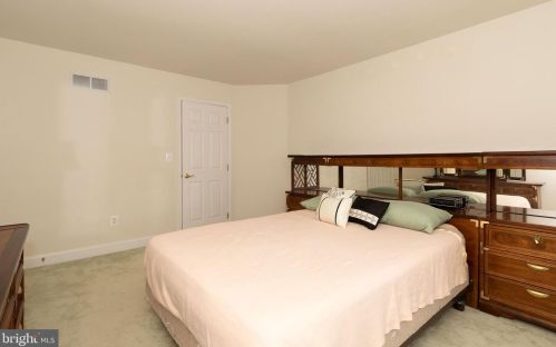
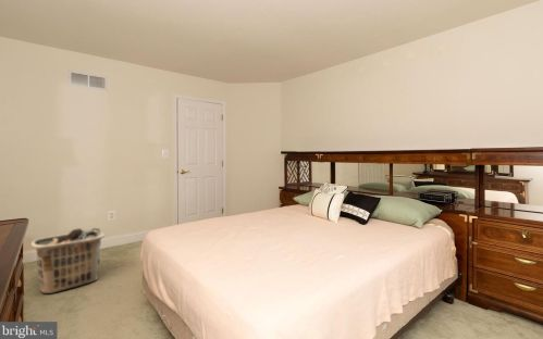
+ clothes hamper [29,227,106,294]
